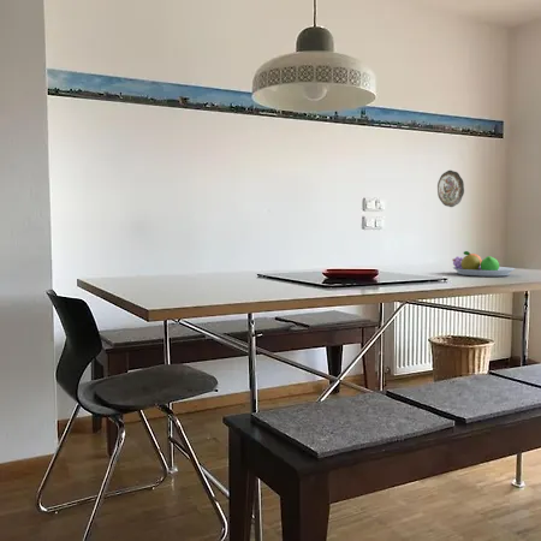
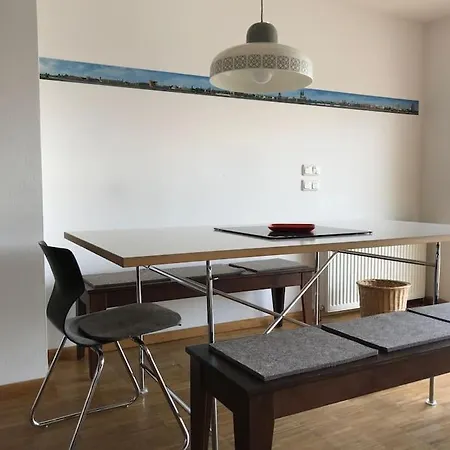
- fruit bowl [452,250,516,278]
- decorative plate [436,170,465,208]
